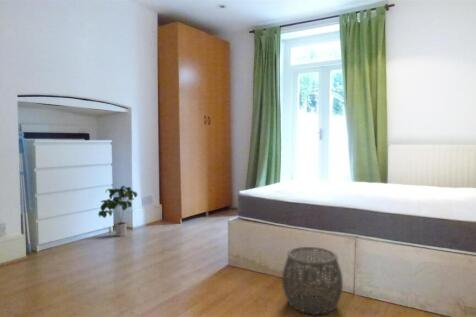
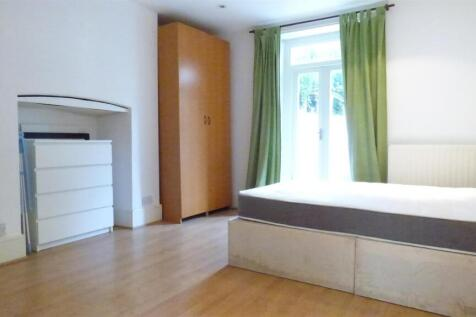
- woven basket [281,246,344,316]
- potted plant [97,185,138,237]
